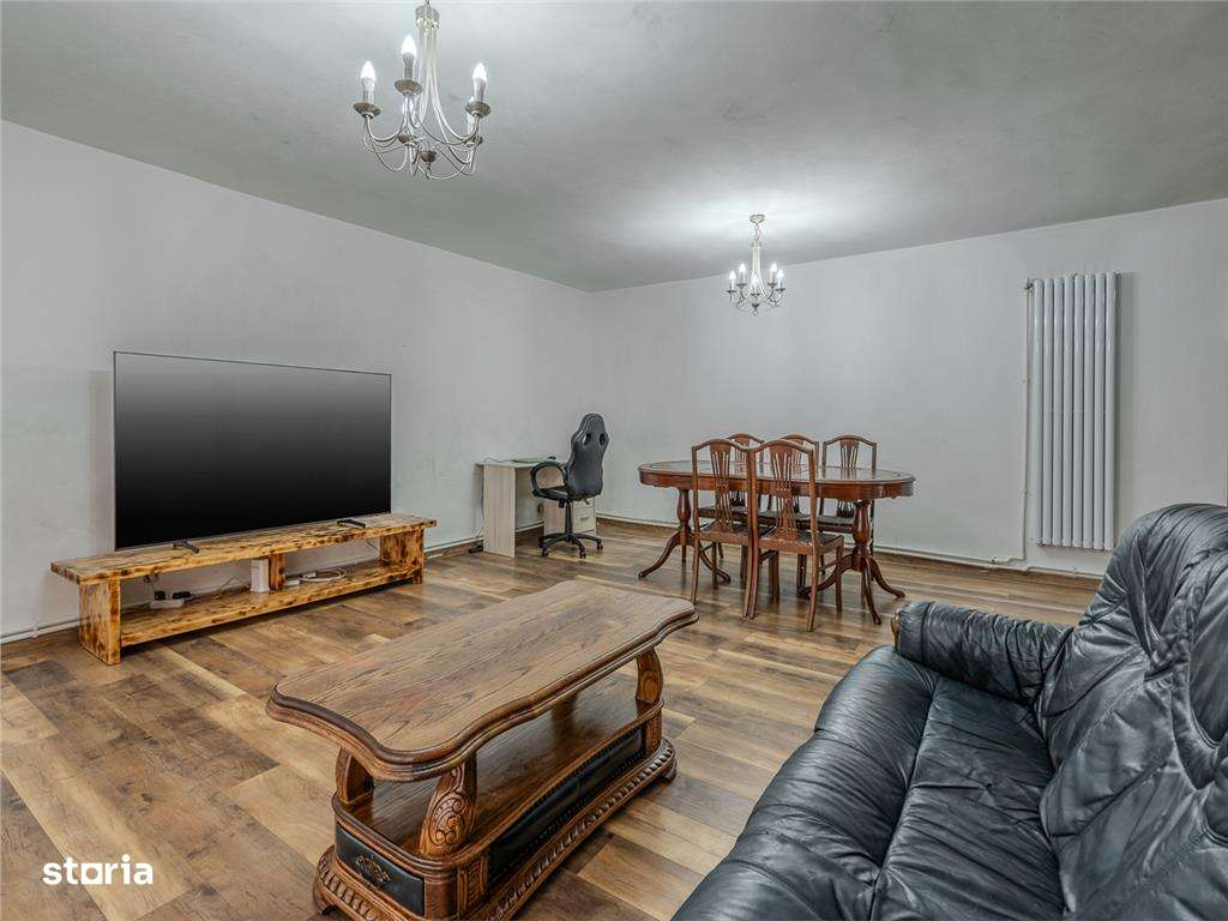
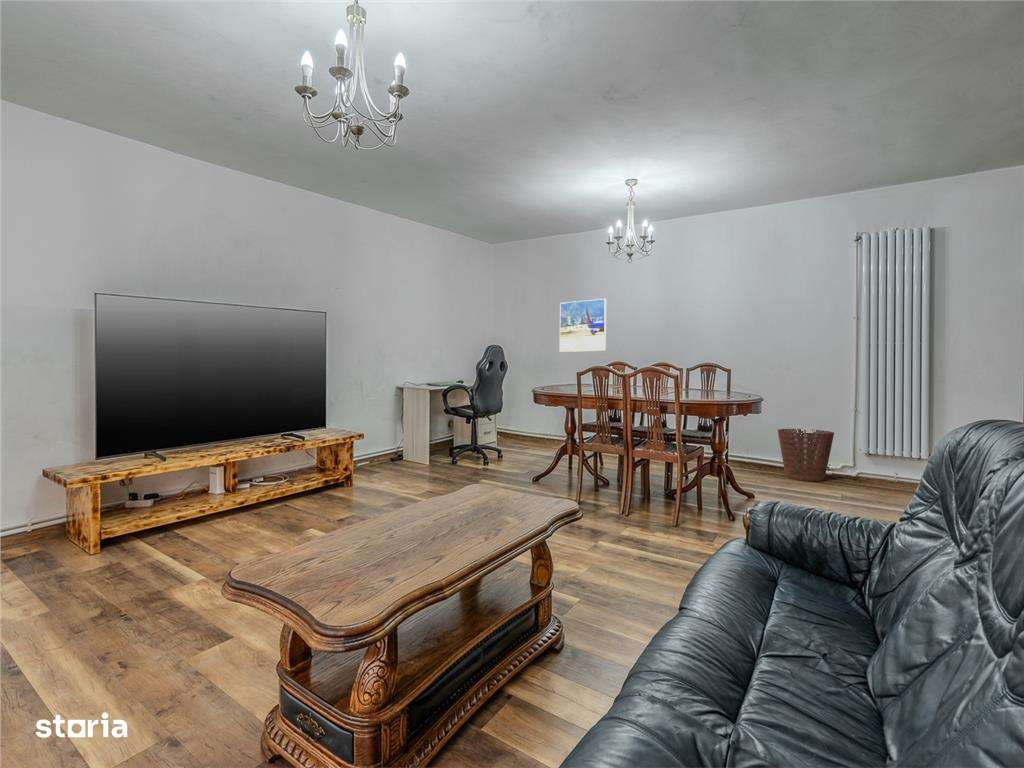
+ basket [777,428,835,482]
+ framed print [559,298,607,353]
